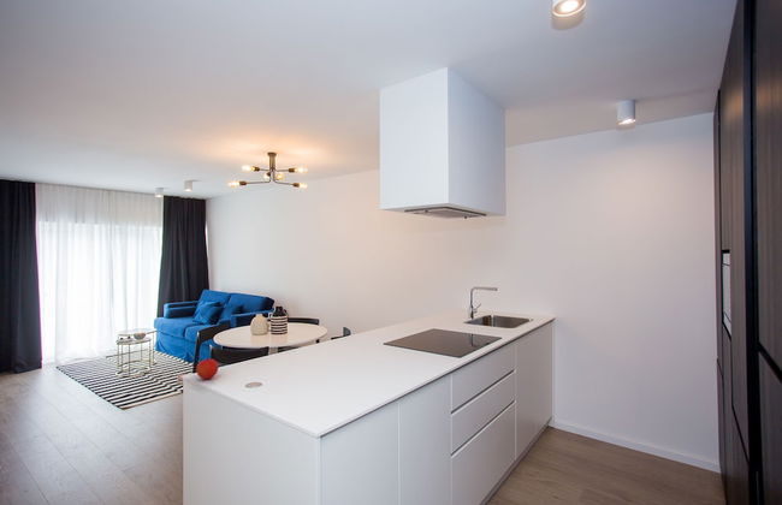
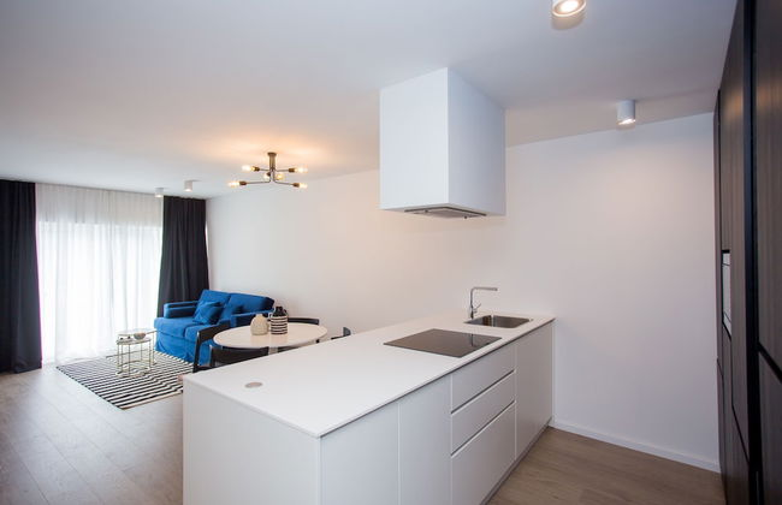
- fruit [195,357,219,381]
